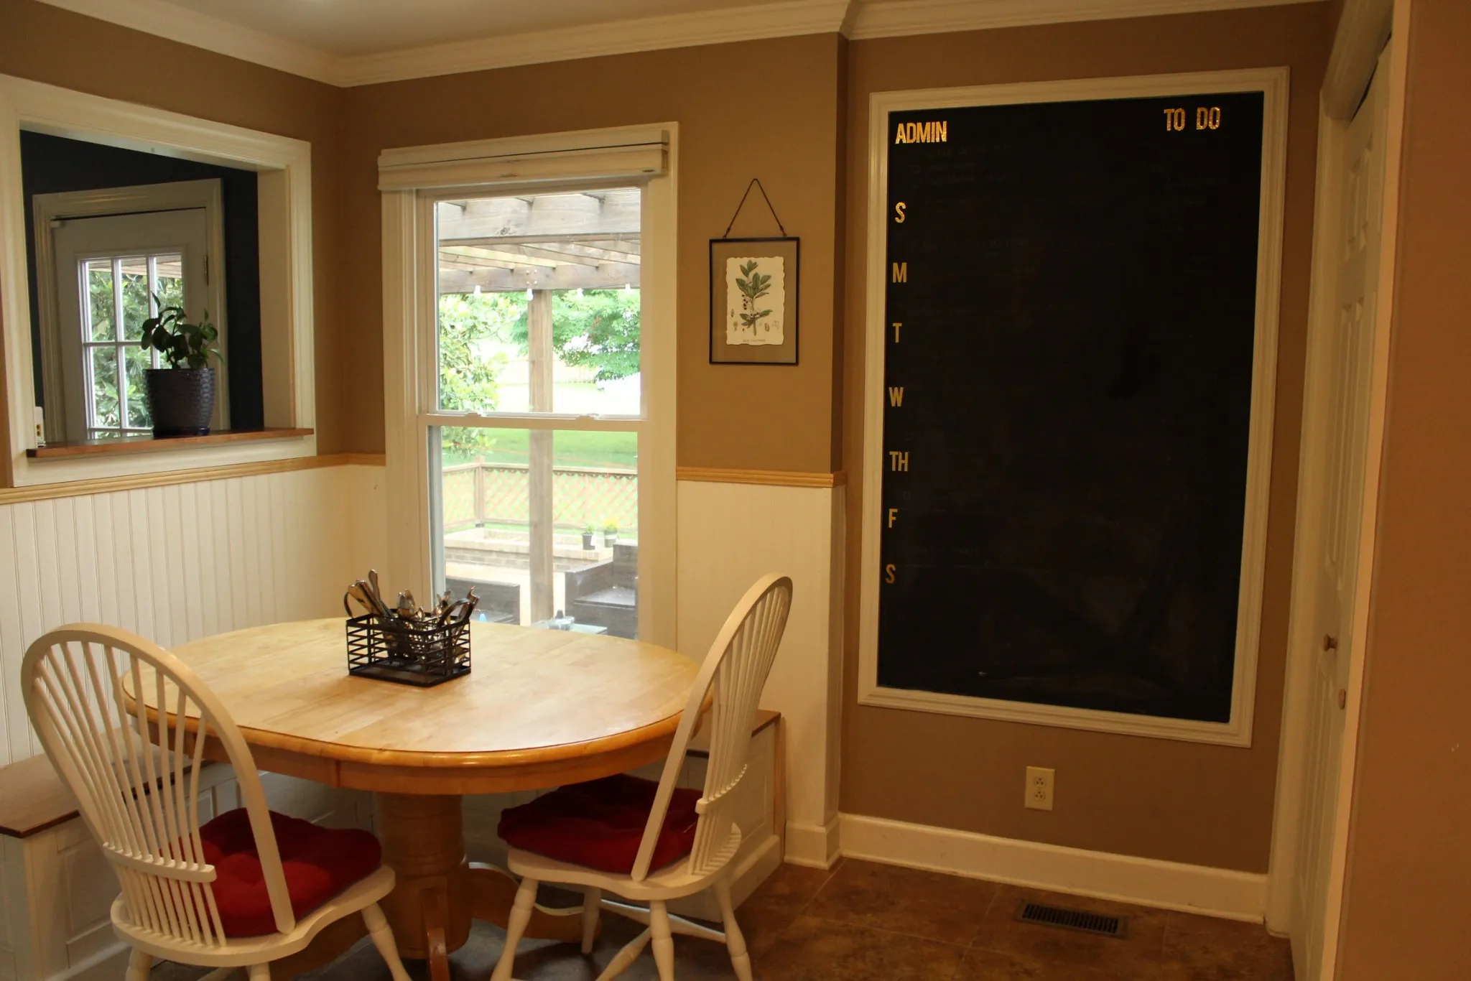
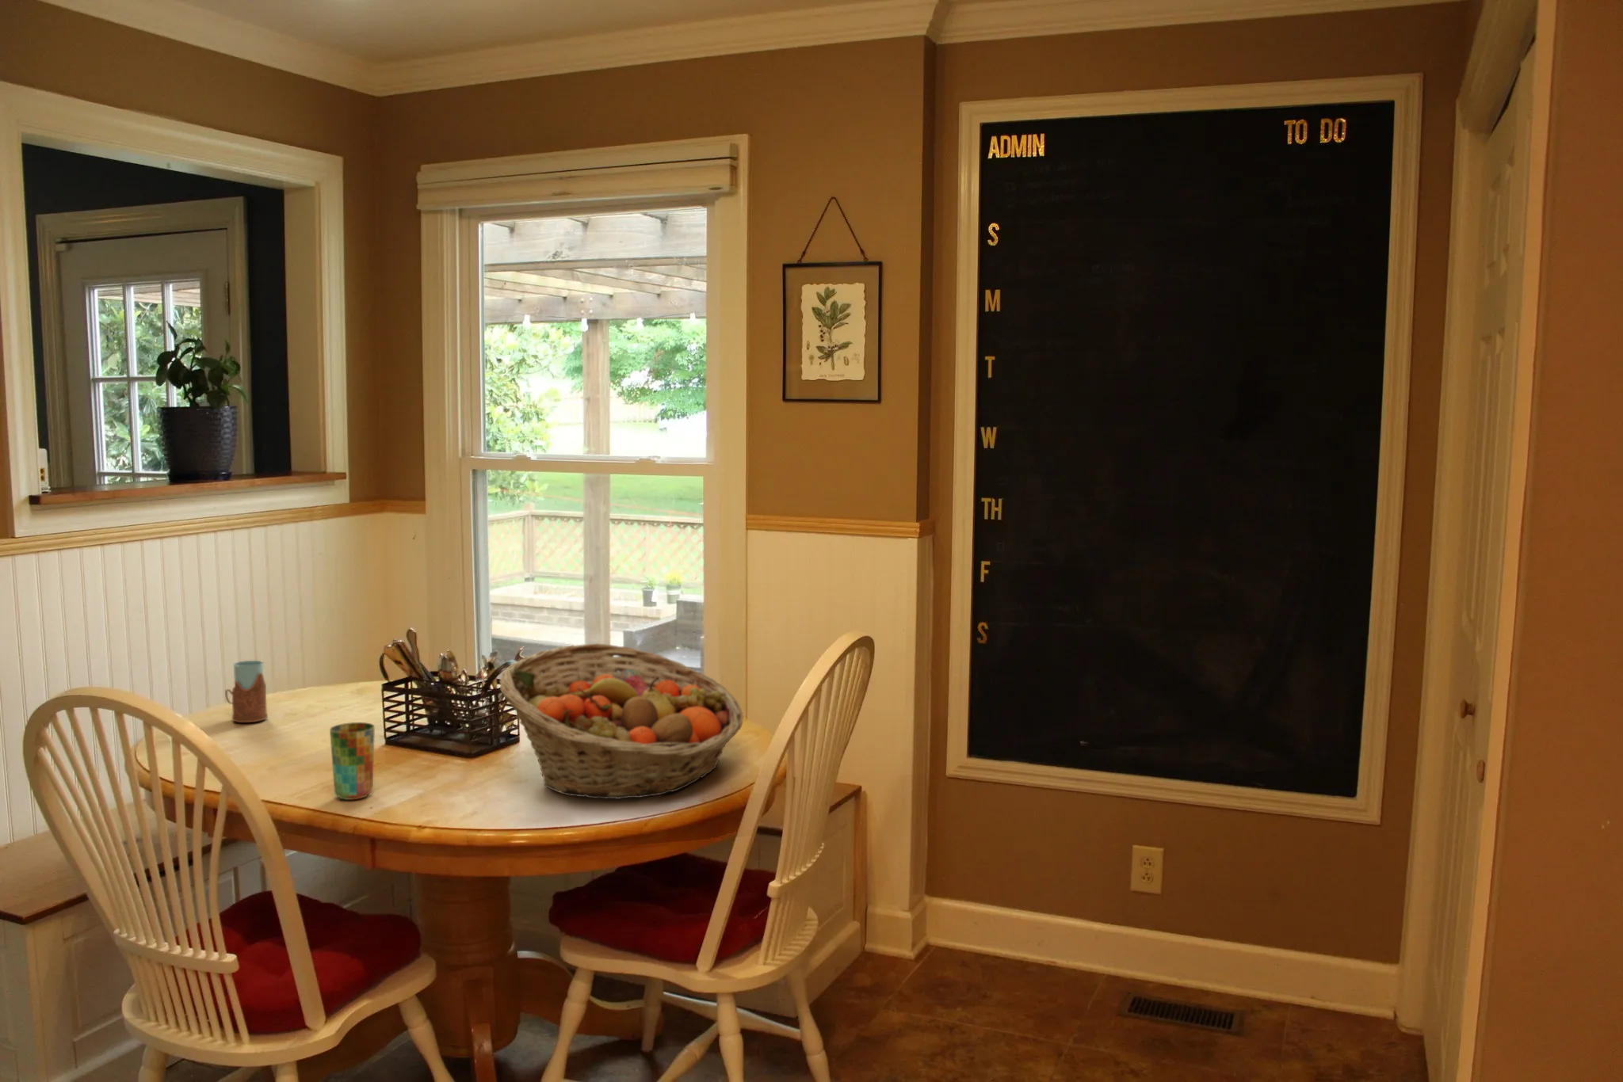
+ fruit basket [499,642,744,799]
+ cup [328,722,376,801]
+ drinking glass [225,659,268,723]
